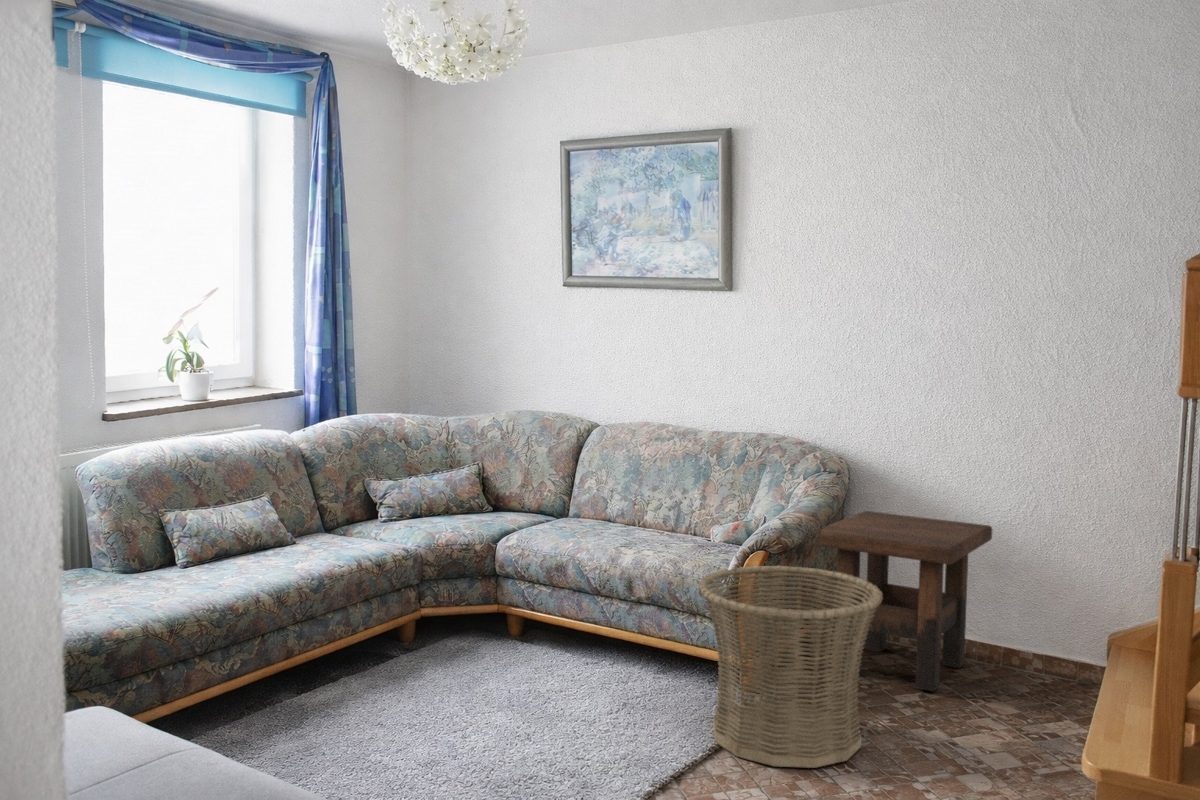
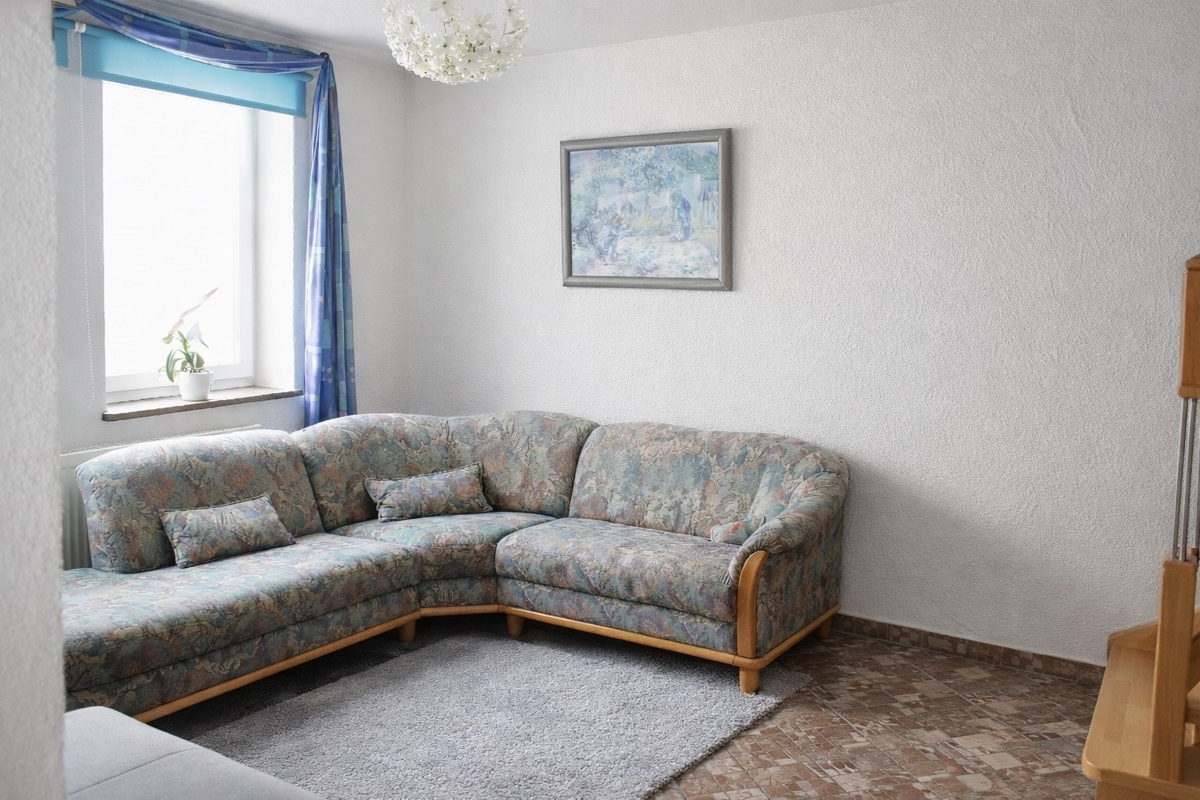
- side table [813,510,993,693]
- basket [697,564,883,769]
